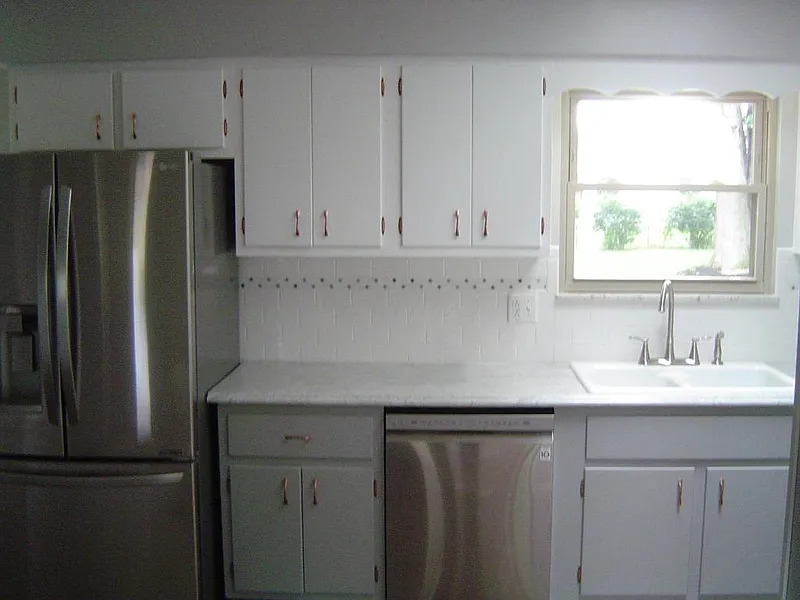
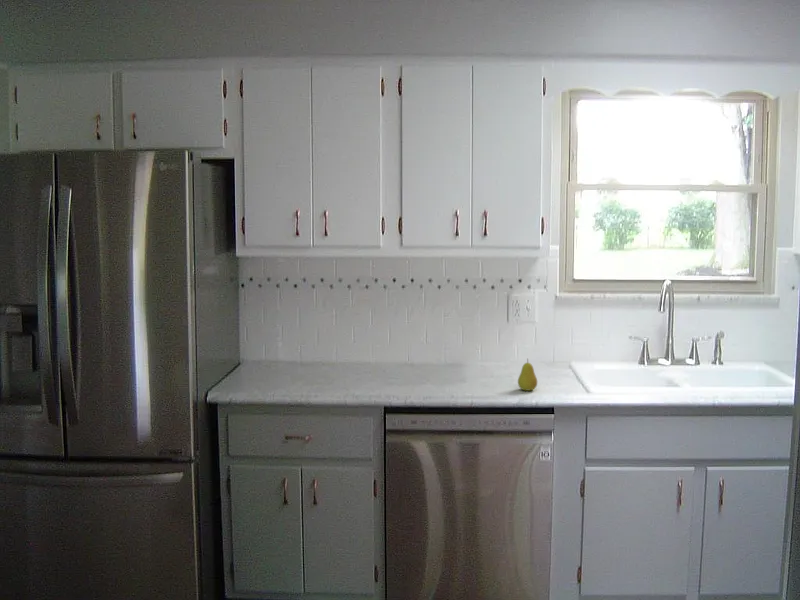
+ fruit [517,358,538,392]
